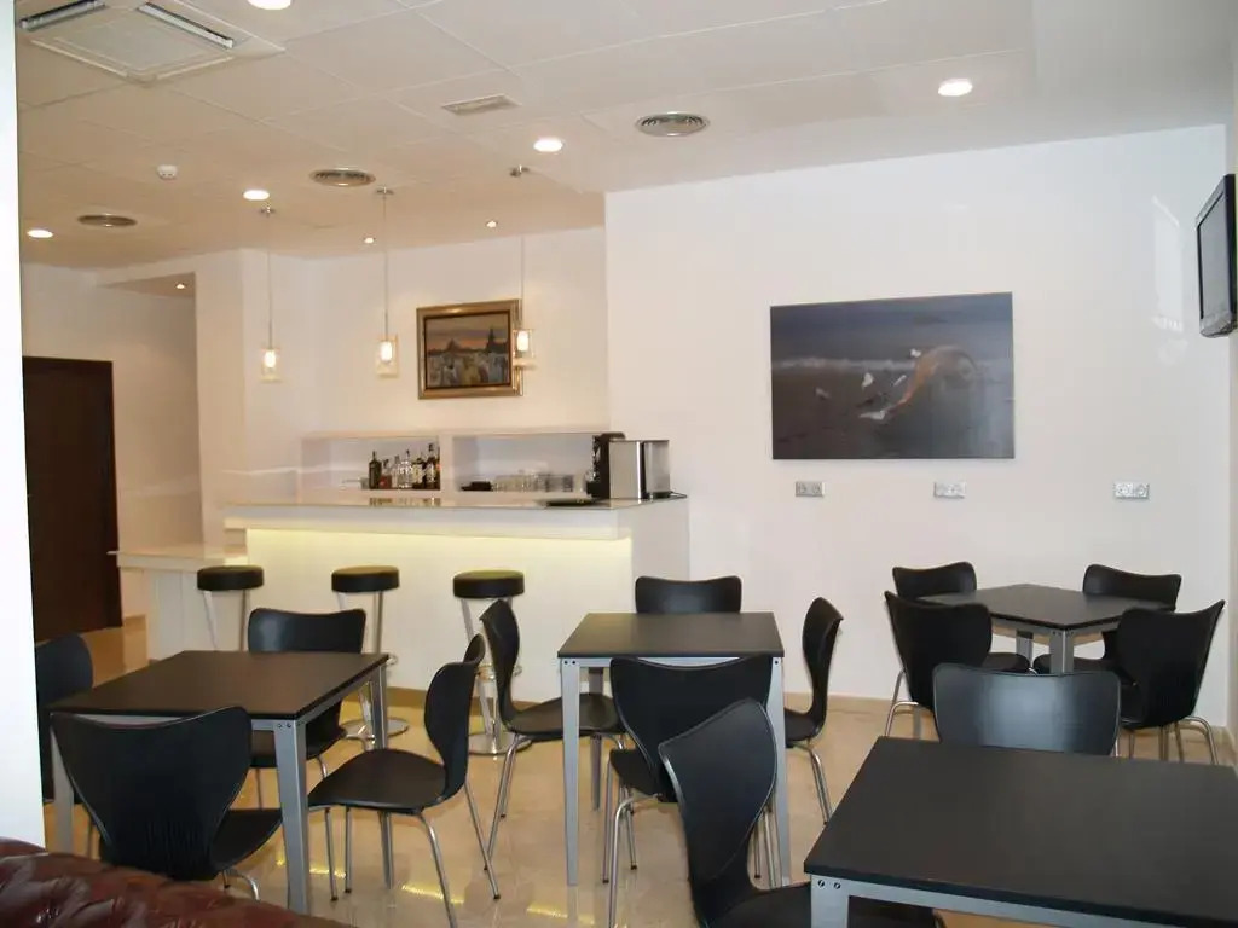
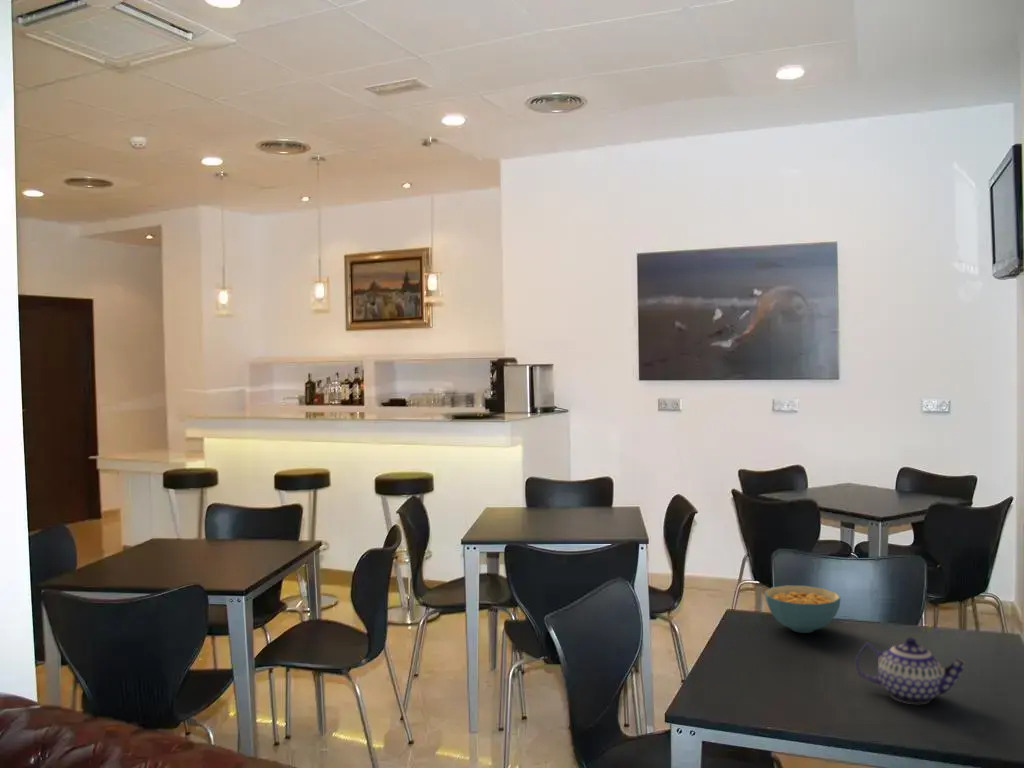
+ teapot [855,636,967,705]
+ cereal bowl [763,584,842,634]
